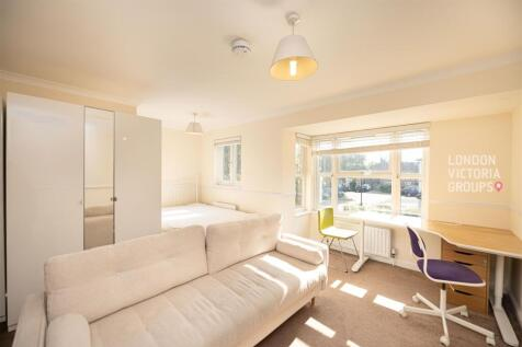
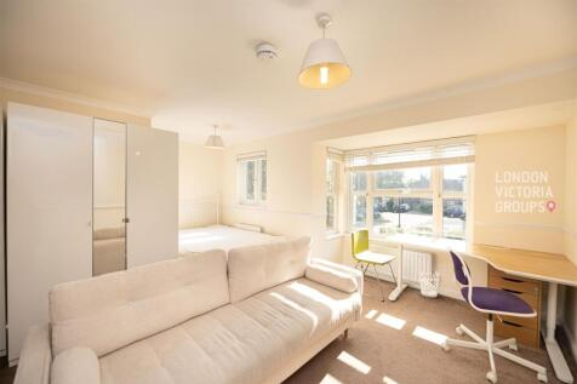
+ wastebasket [418,270,441,298]
